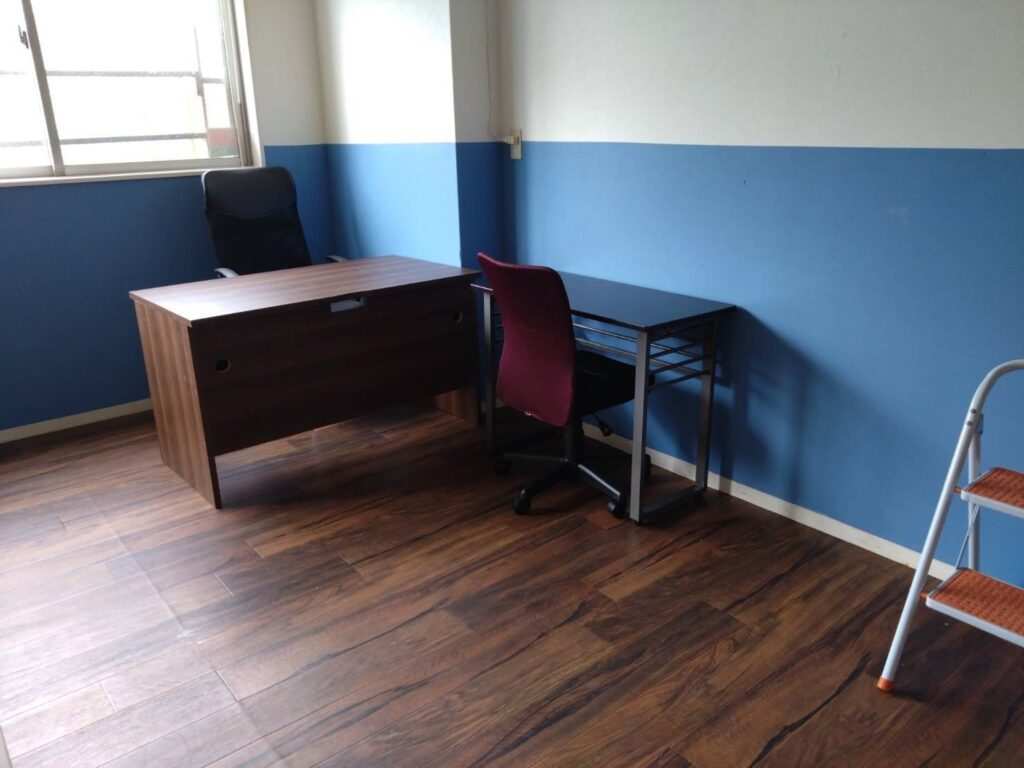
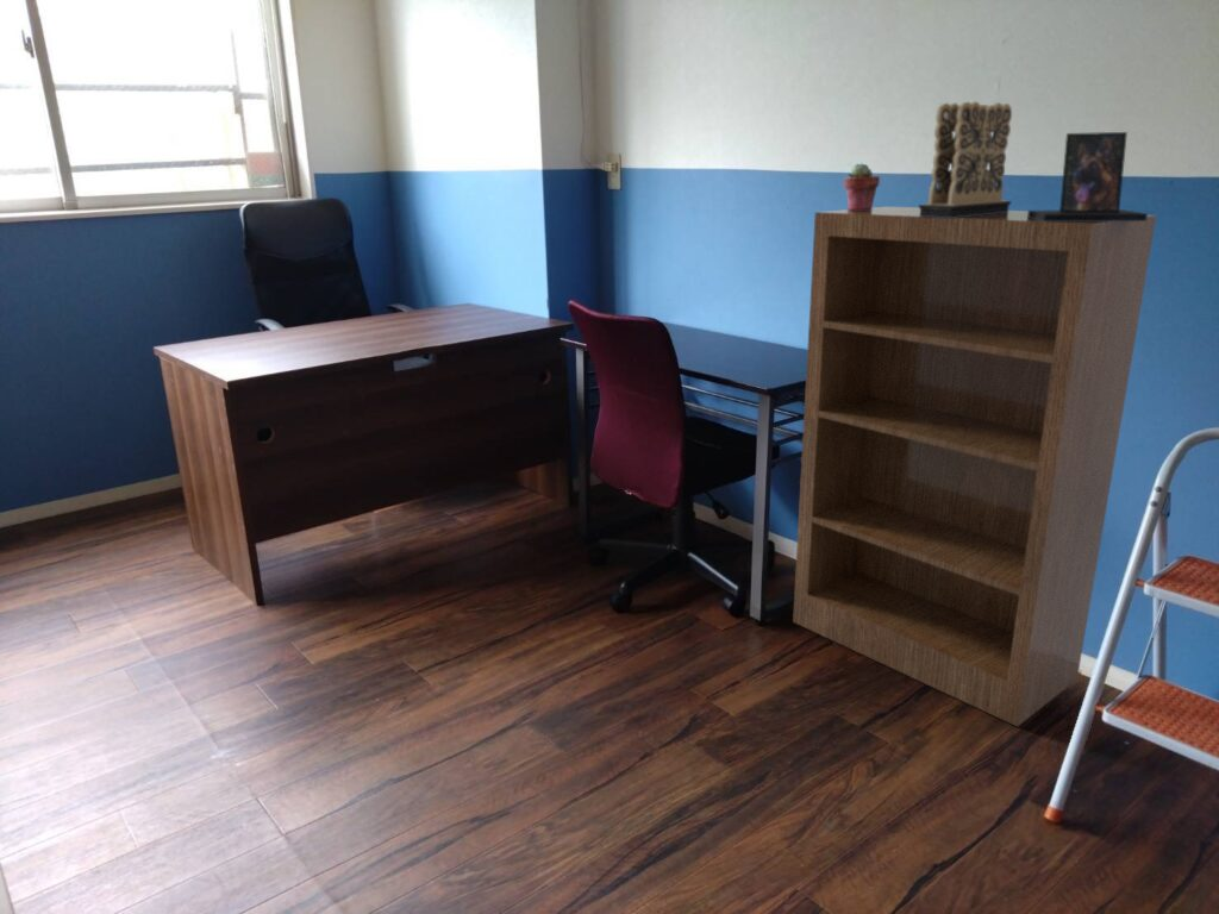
+ bookshelf [792,206,1157,728]
+ bookend [918,100,1013,218]
+ photo frame [1027,131,1149,221]
+ potted succulent [843,162,881,211]
